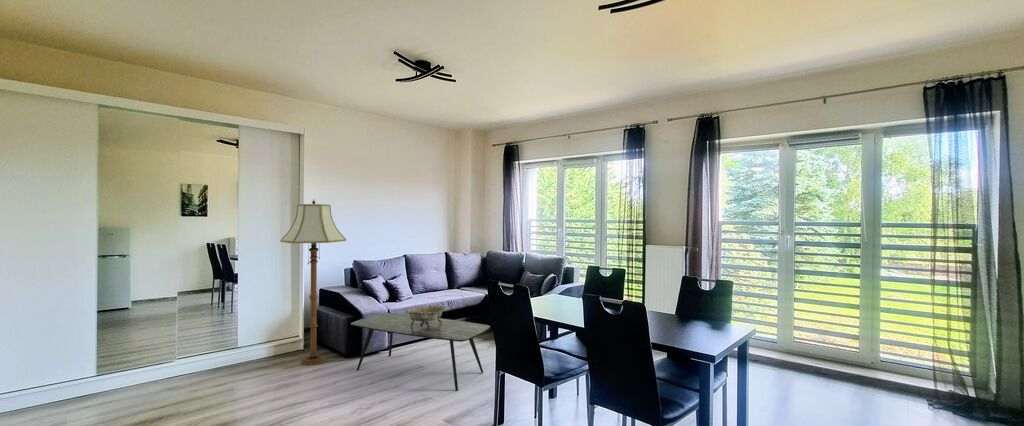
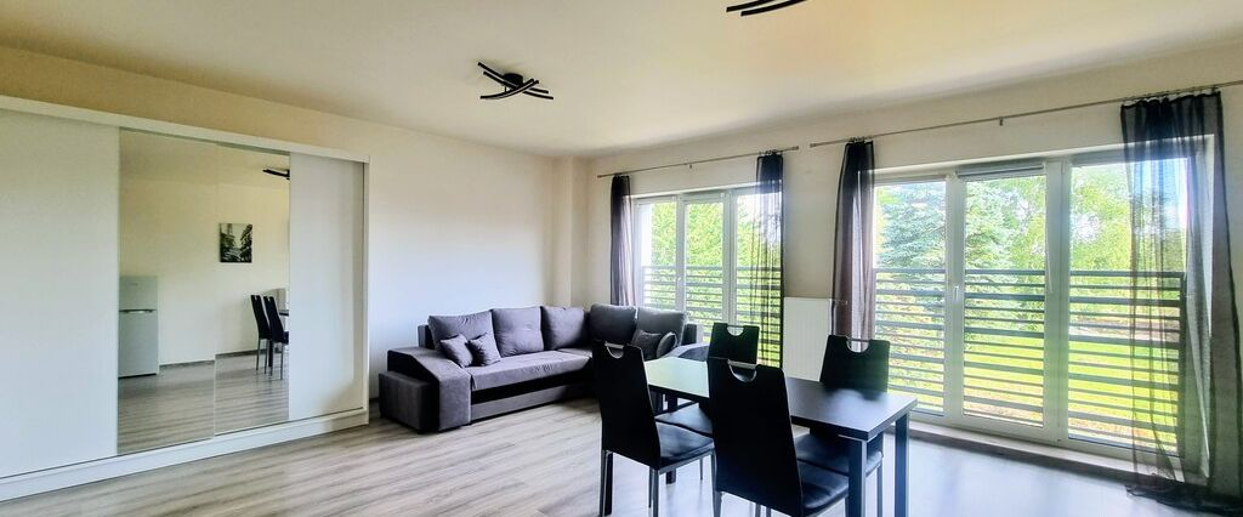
- floor lamp [279,198,347,366]
- coffee table [350,312,491,392]
- decorative bowl [405,304,447,327]
